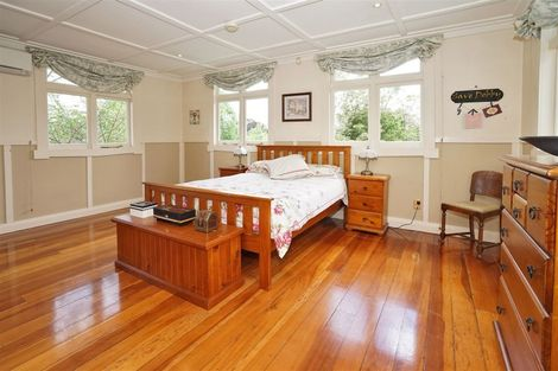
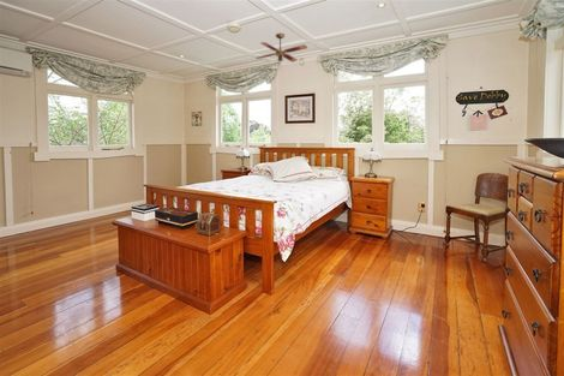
+ ceiling fan [254,32,308,64]
